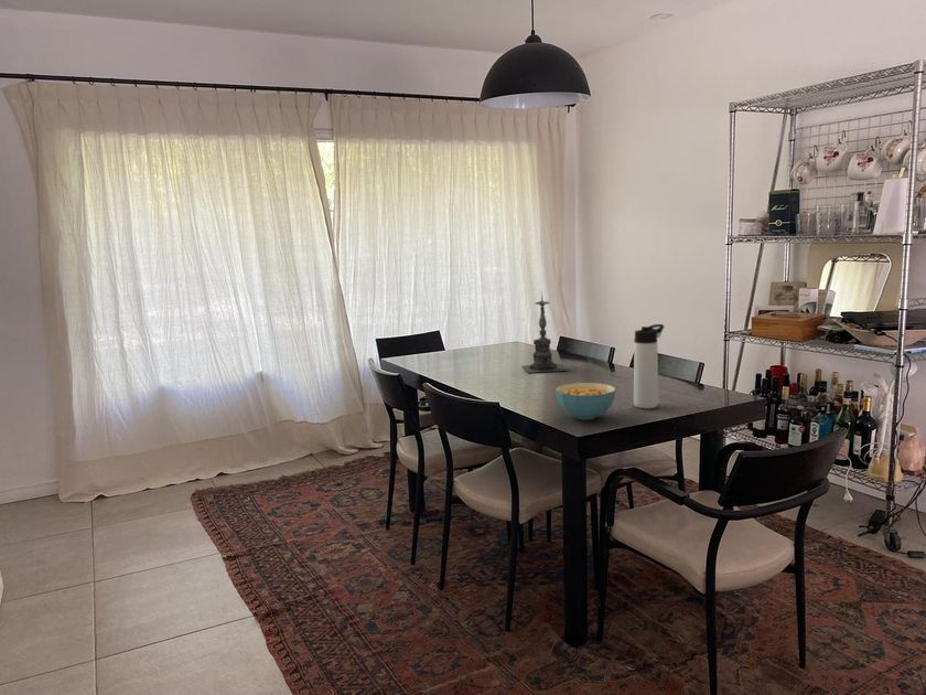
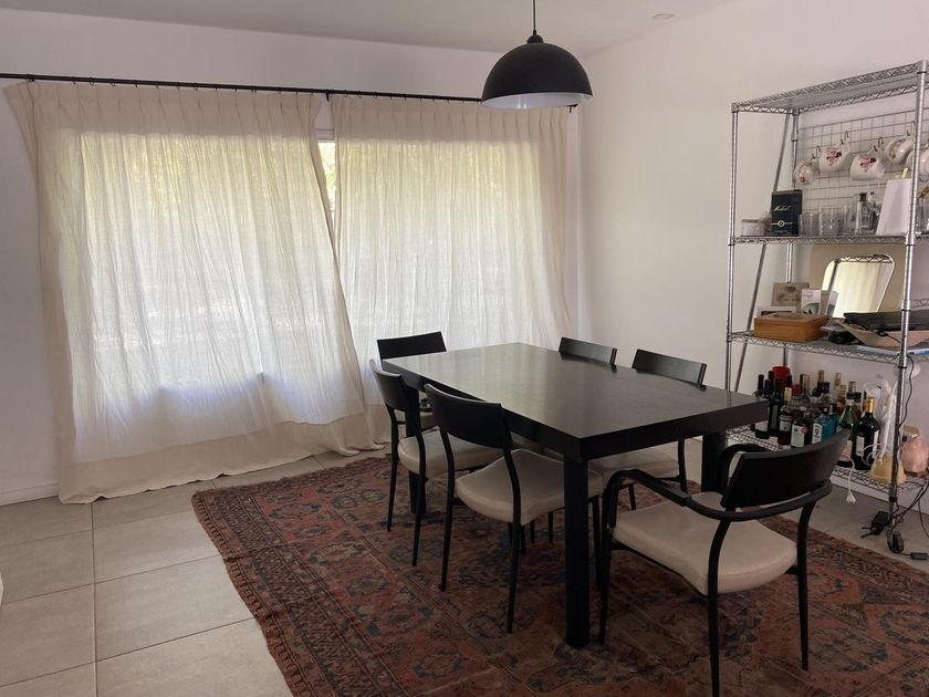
- candle holder [521,290,569,374]
- thermos bottle [633,323,665,409]
- cereal bowl [554,382,616,420]
